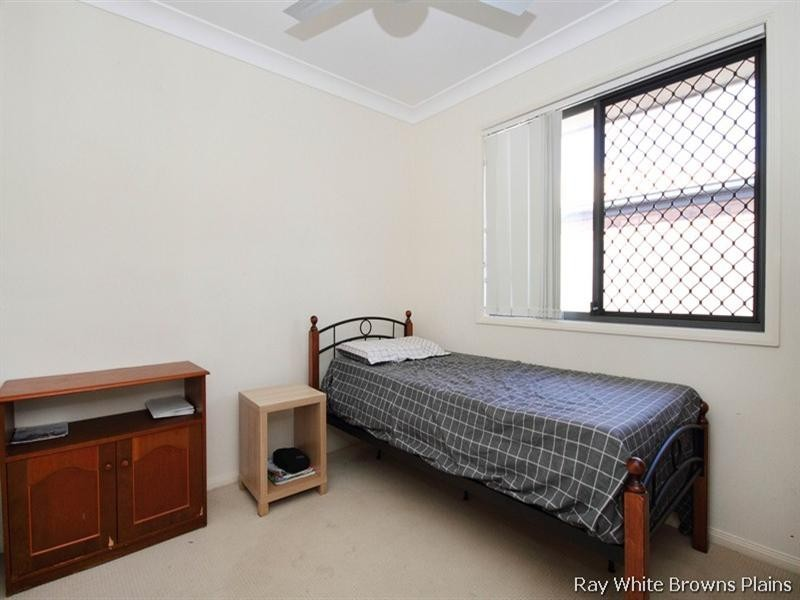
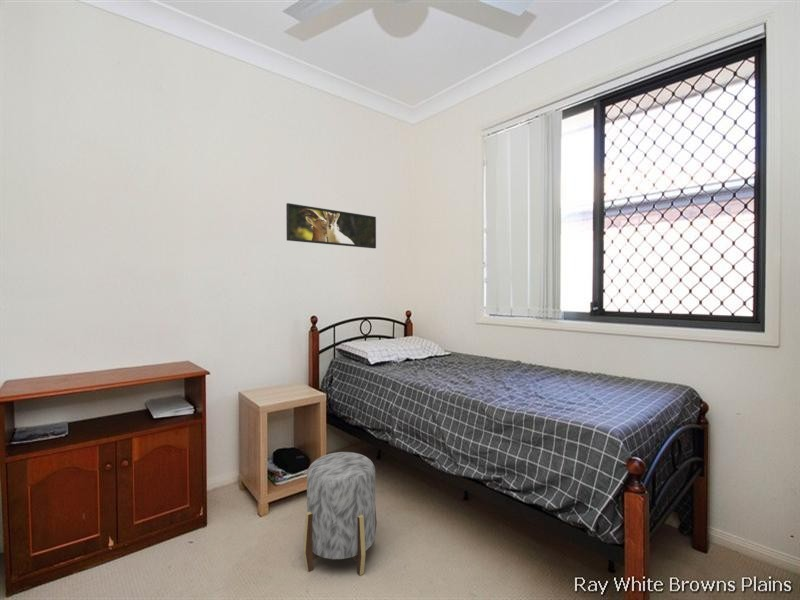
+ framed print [285,202,377,249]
+ stool [302,451,378,576]
